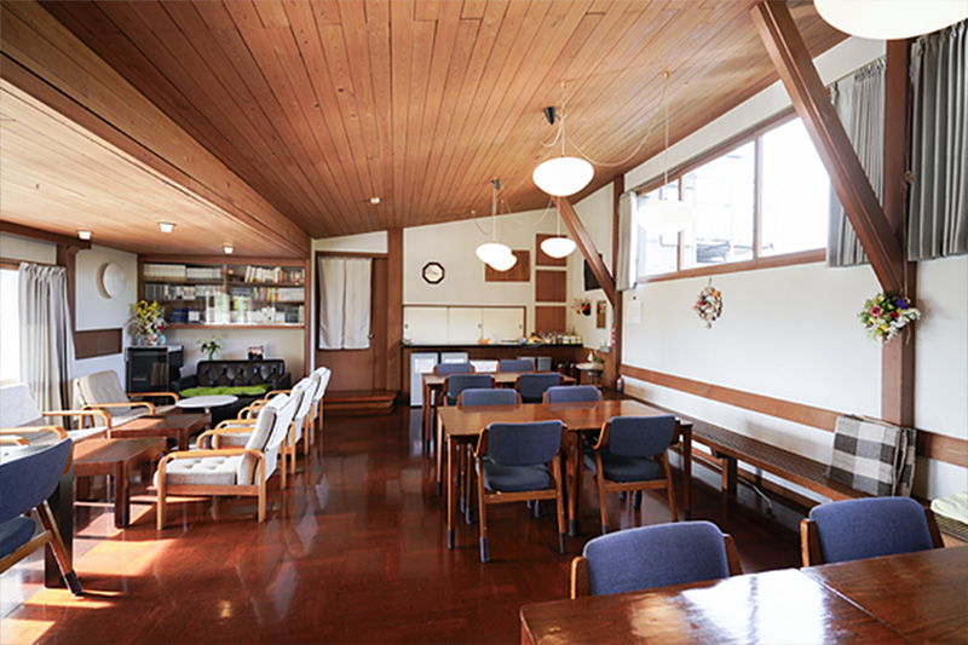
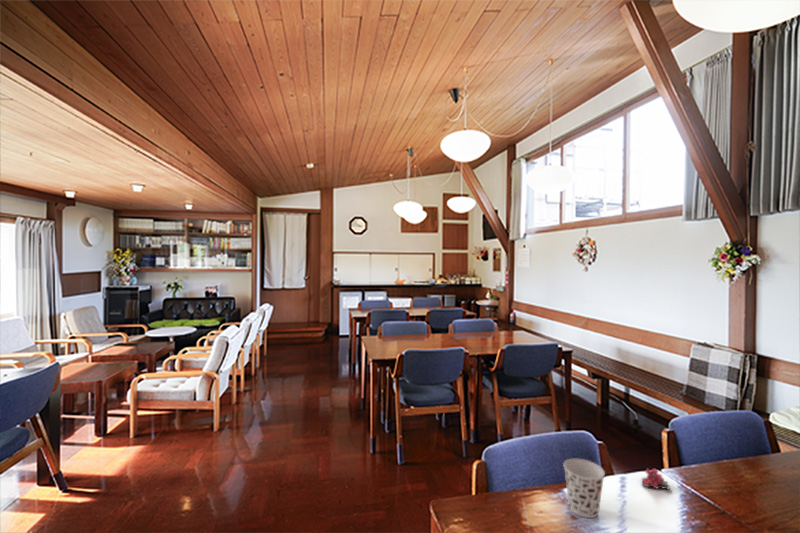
+ flower [640,468,673,491]
+ cup [562,458,606,519]
